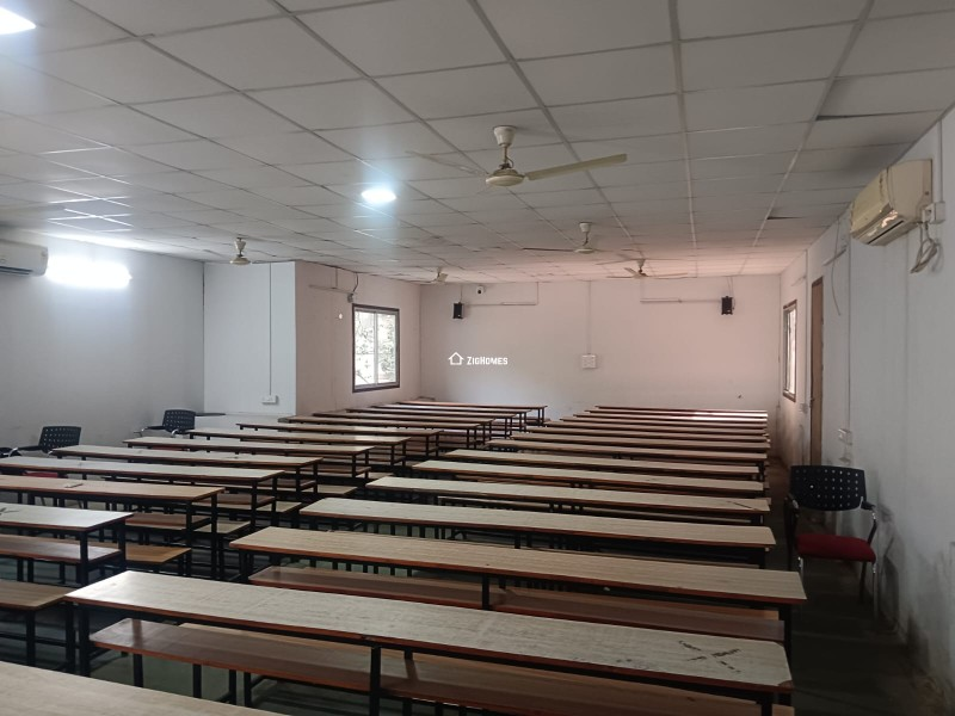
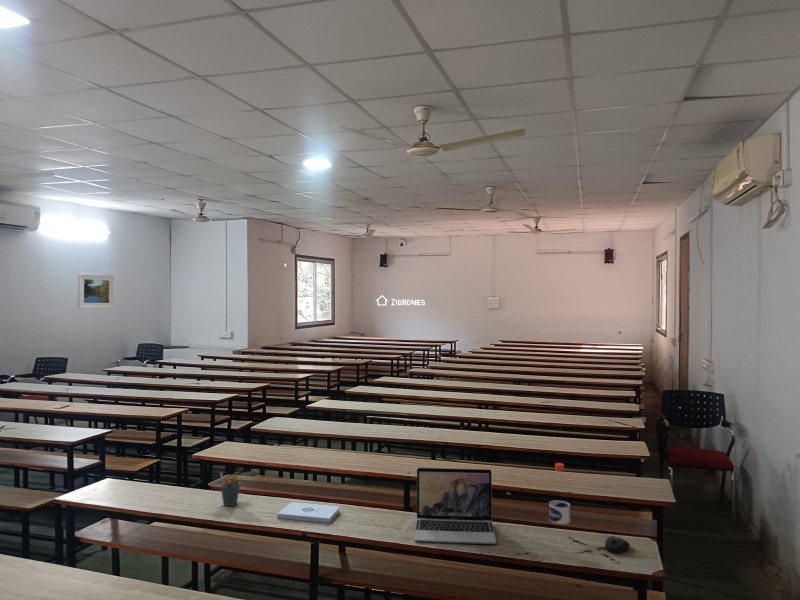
+ notepad [276,501,341,524]
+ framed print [77,272,115,309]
+ mouse [604,535,631,554]
+ laptop [413,467,497,545]
+ water bottle [548,462,571,525]
+ pen holder [219,471,241,507]
